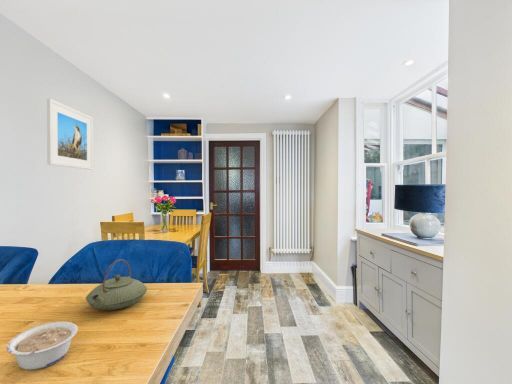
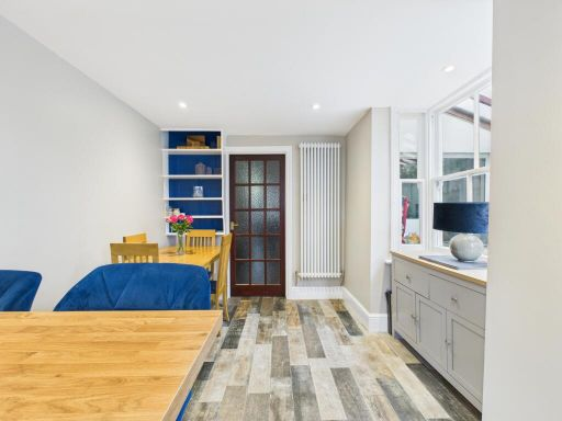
- teapot [85,258,148,311]
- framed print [46,98,94,171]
- legume [6,321,79,371]
